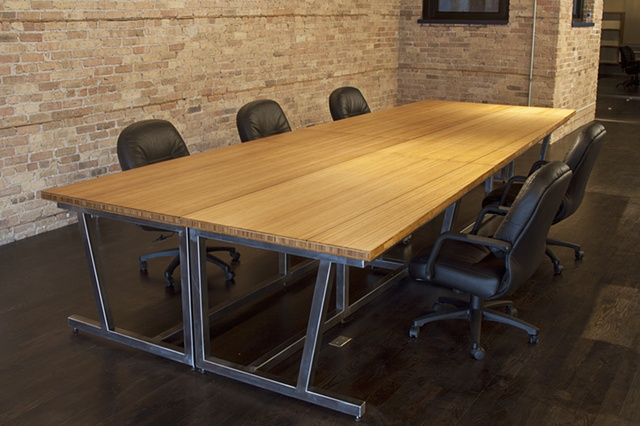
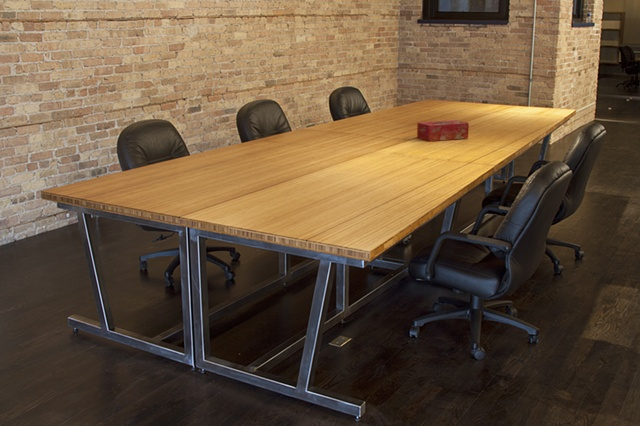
+ tissue box [416,119,470,142]
